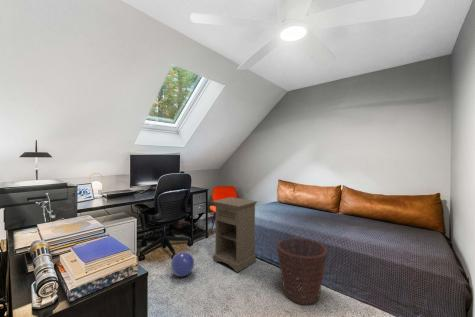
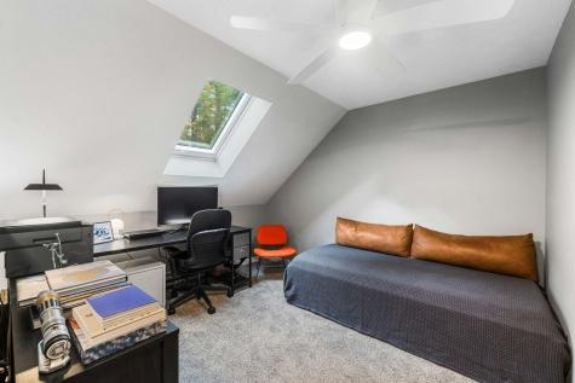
- basket [276,237,329,306]
- ball [170,251,195,278]
- nightstand [211,196,258,273]
